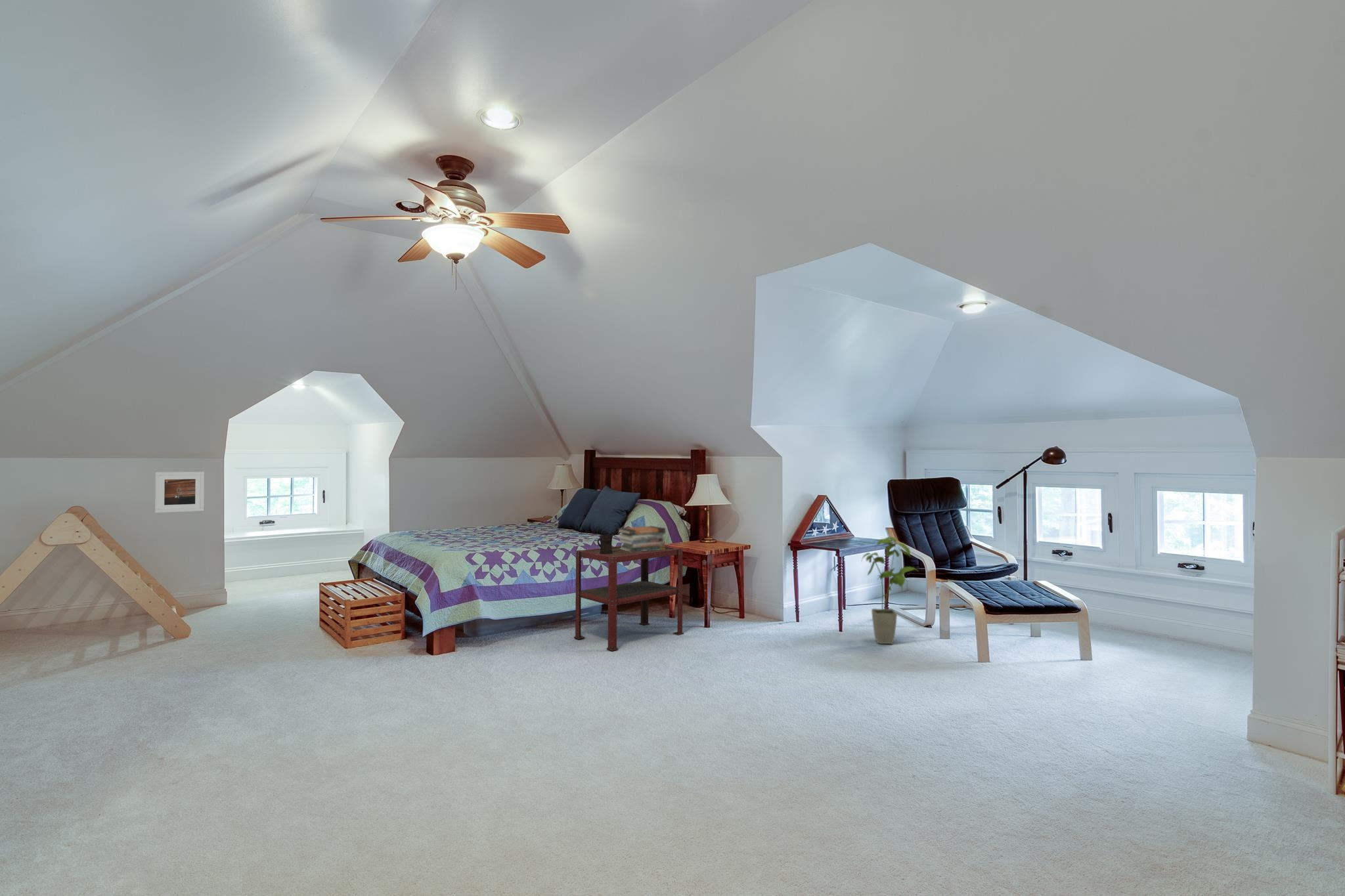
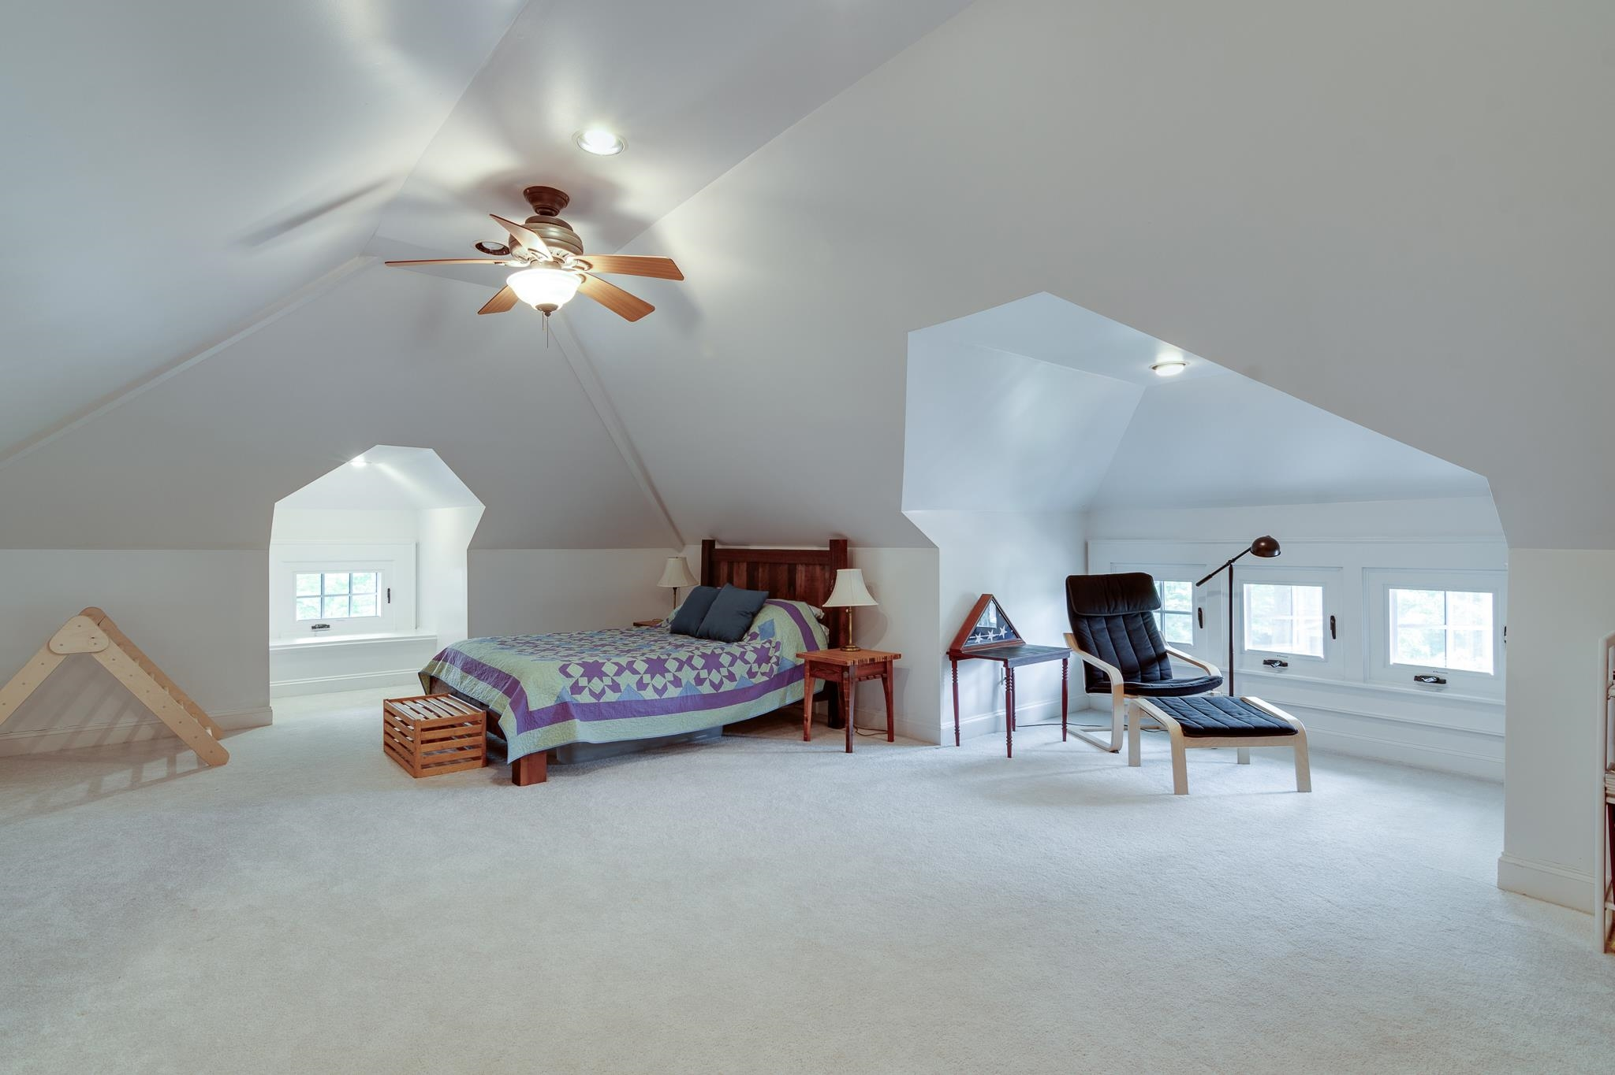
- house plant [860,536,919,645]
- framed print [154,471,205,513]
- side table [573,545,684,652]
- book stack [617,525,666,552]
- mug [597,534,614,554]
